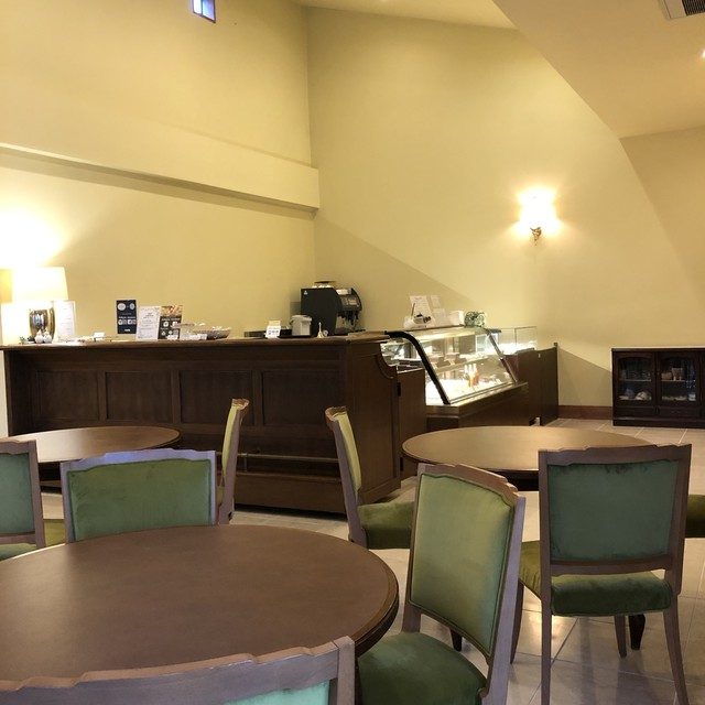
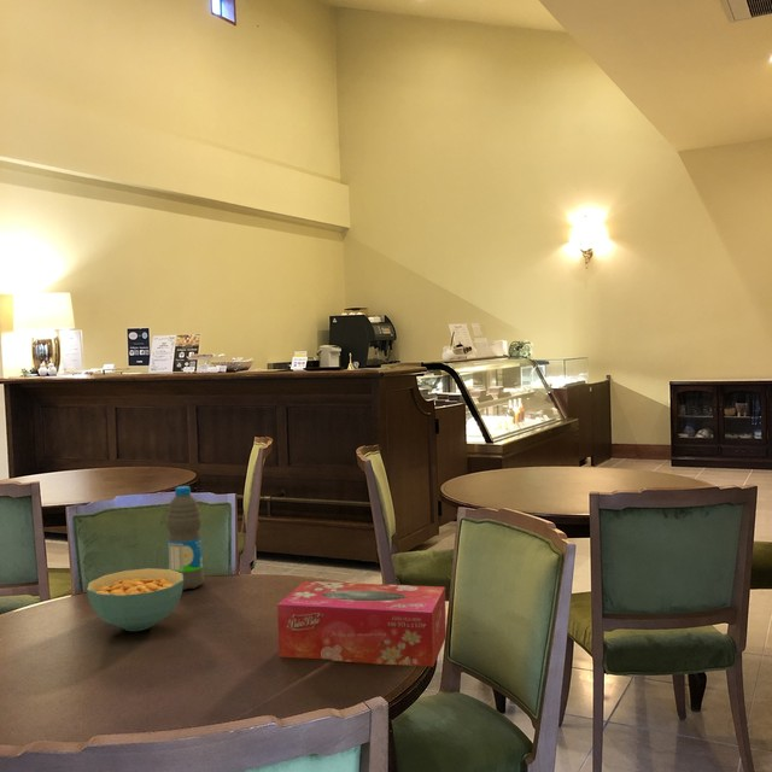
+ water bottle [165,485,205,591]
+ cereal bowl [86,567,183,632]
+ tissue box [276,580,448,668]
